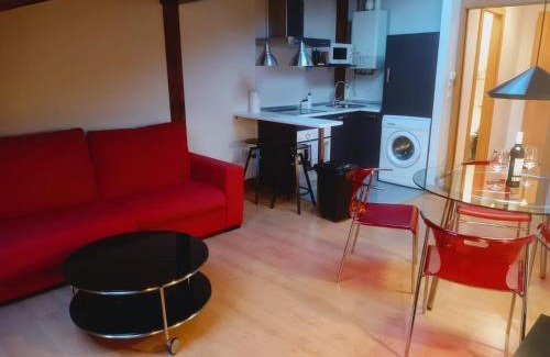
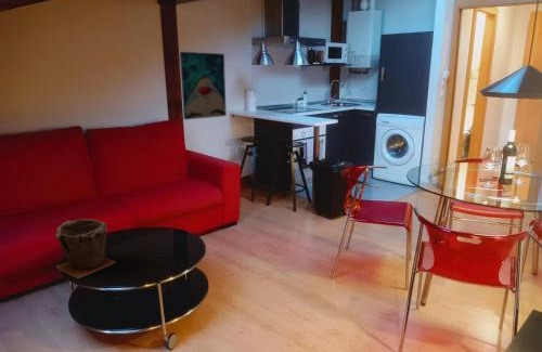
+ wall art [179,51,228,120]
+ plant pot [54,218,117,279]
